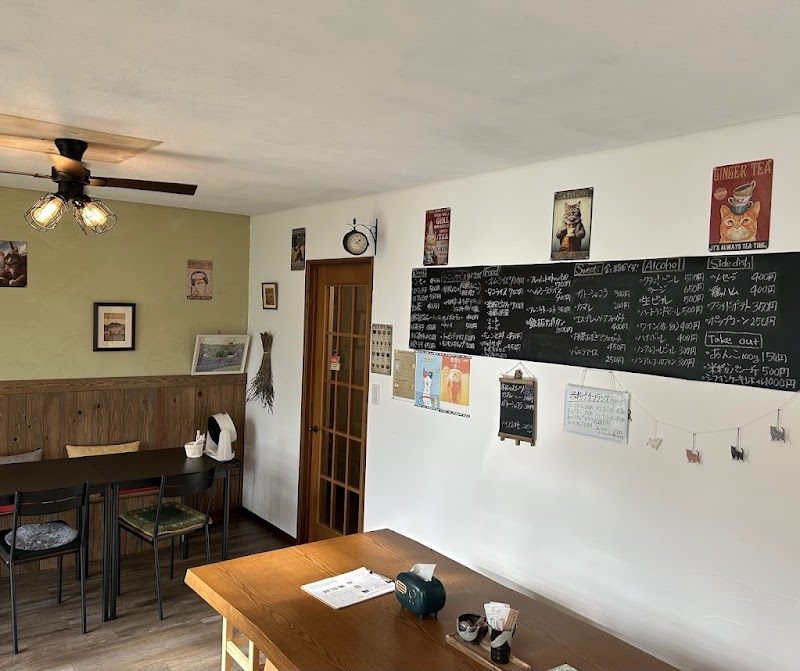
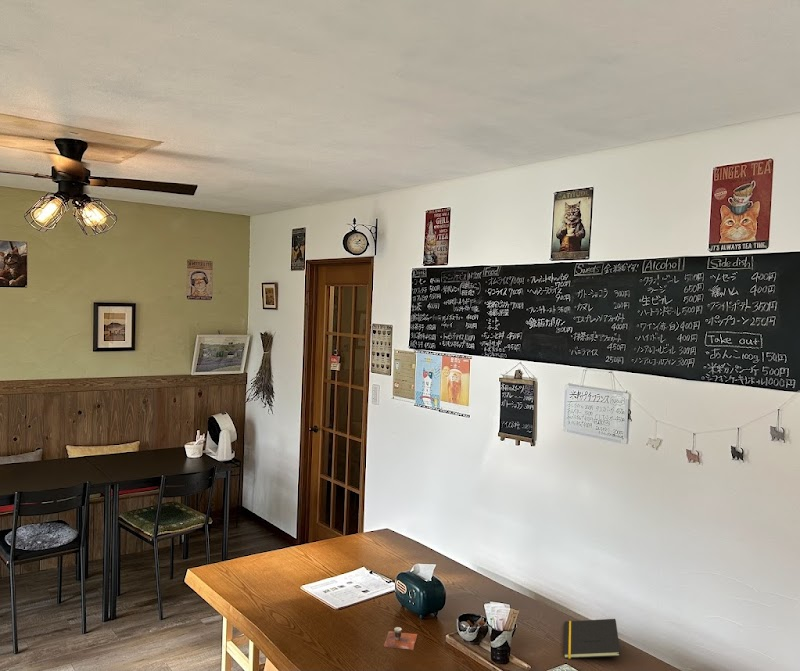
+ notepad [563,618,621,660]
+ cup [383,626,418,651]
